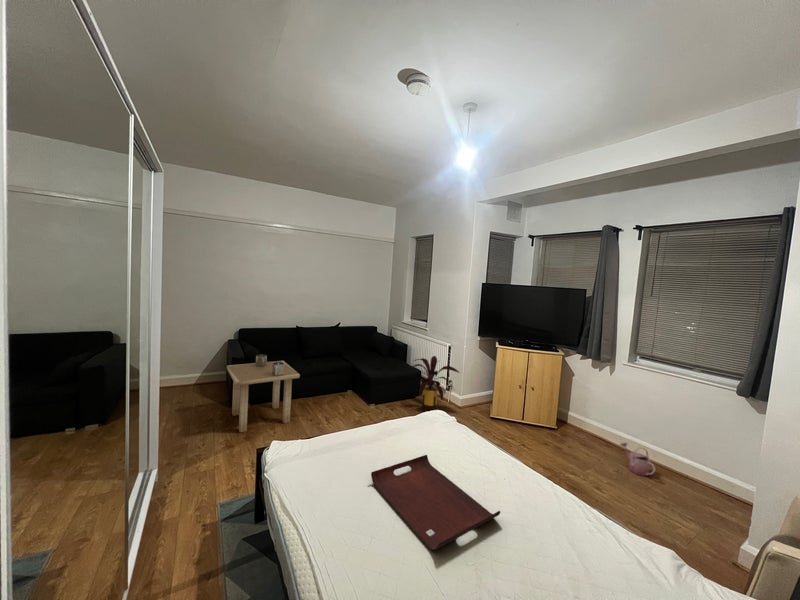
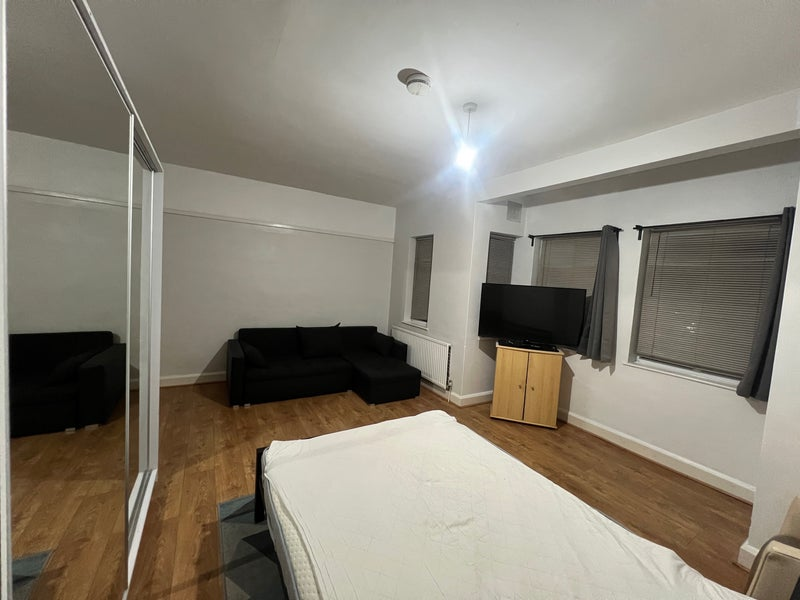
- house plant [411,355,461,413]
- serving tray [370,454,501,551]
- watering can [619,442,656,477]
- side table [226,354,301,433]
